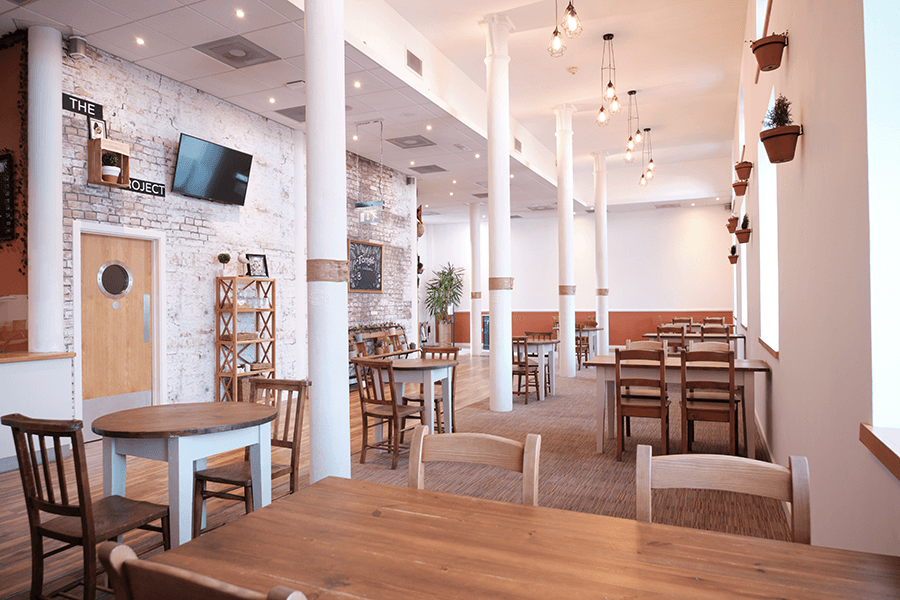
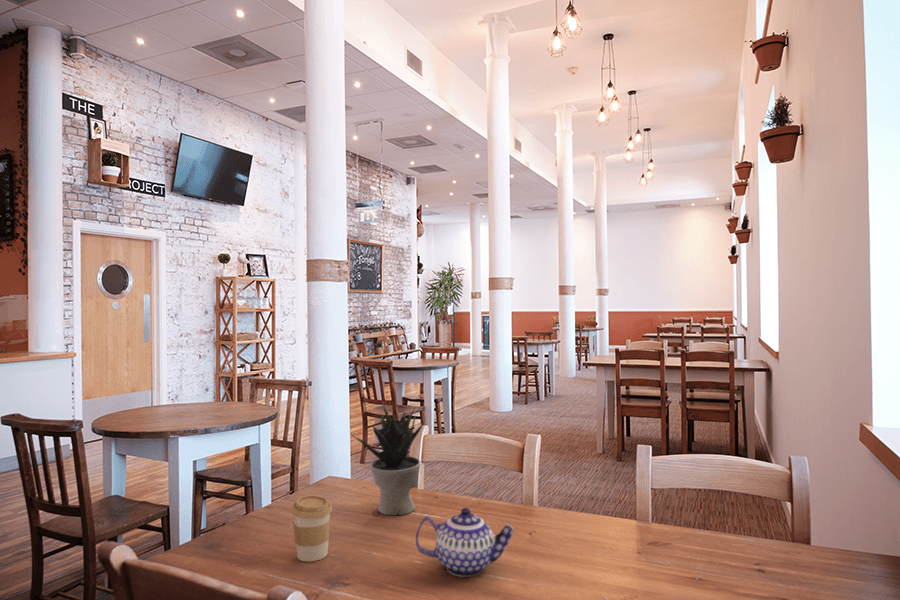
+ teapot [415,507,515,578]
+ coffee cup [290,494,333,563]
+ potted plant [350,403,426,516]
